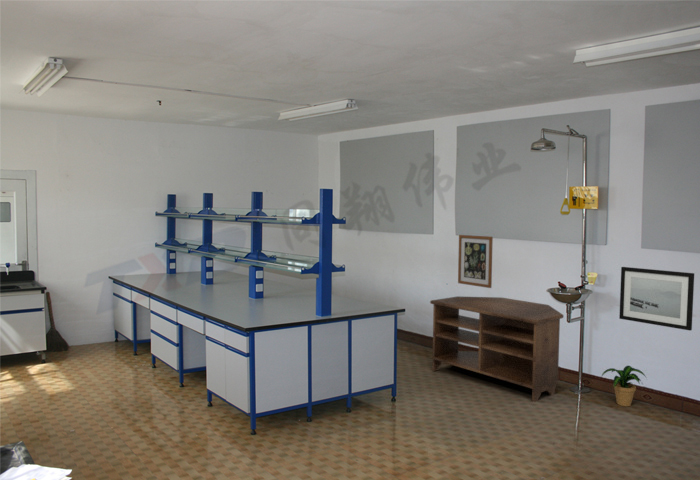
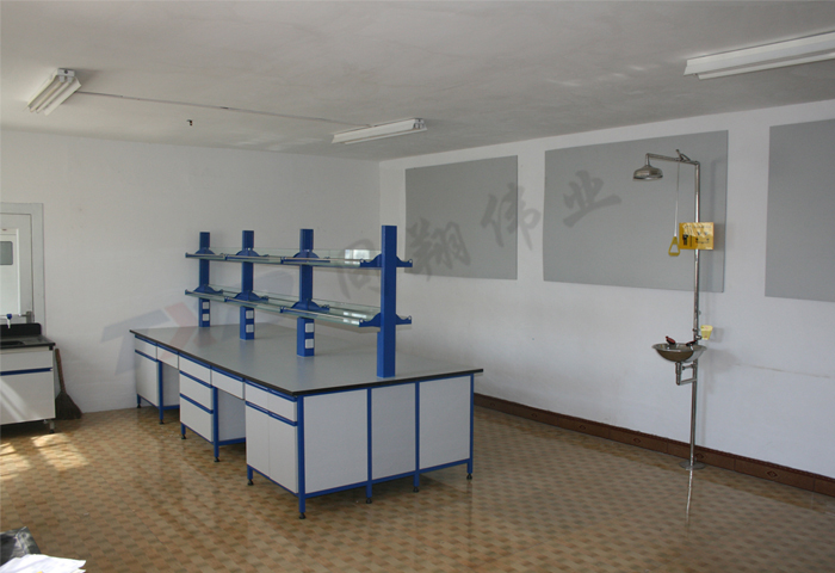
- tv stand [429,295,565,403]
- wall art [618,266,695,331]
- potted plant [601,365,648,407]
- wall art [457,234,494,289]
